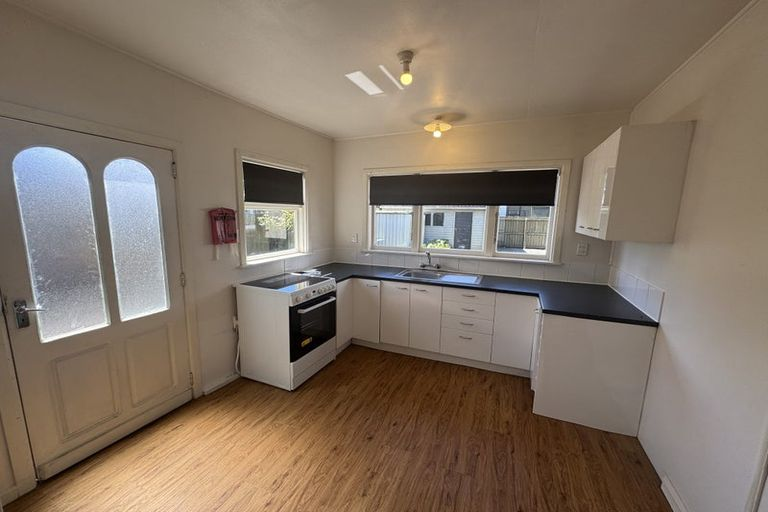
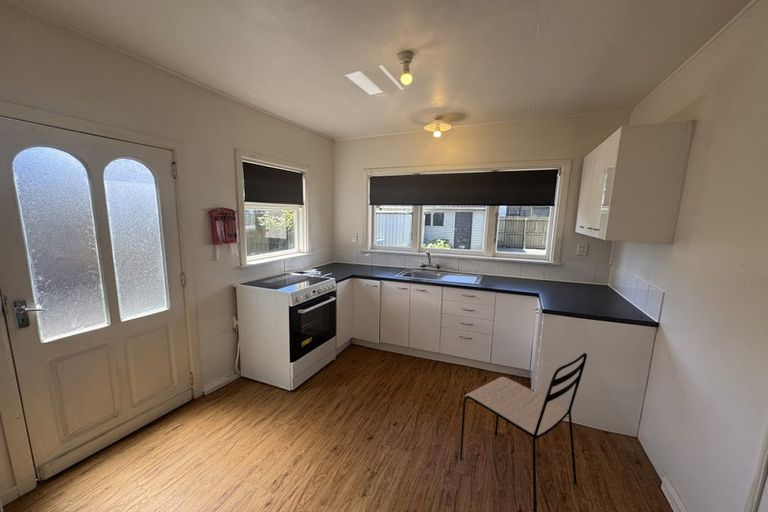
+ dining chair [459,352,588,512]
